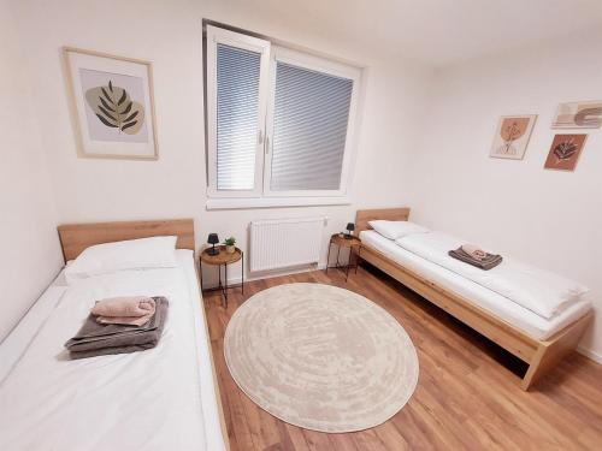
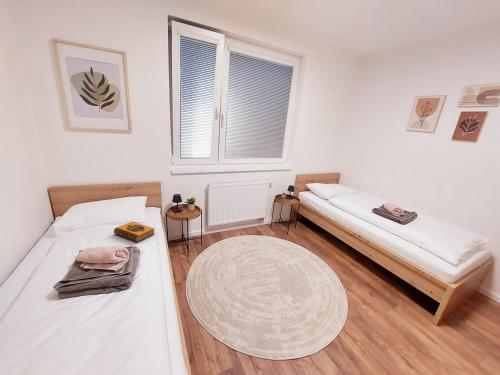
+ hardback book [113,221,156,243]
